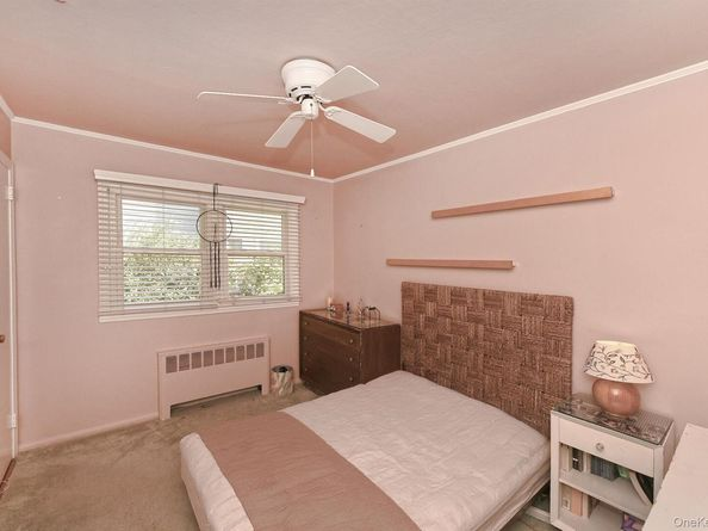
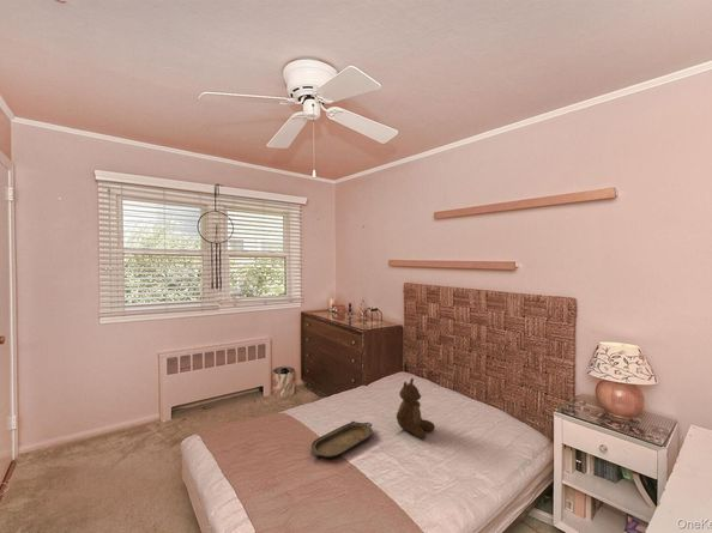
+ serving tray [309,420,374,459]
+ teddy bear [396,377,436,440]
